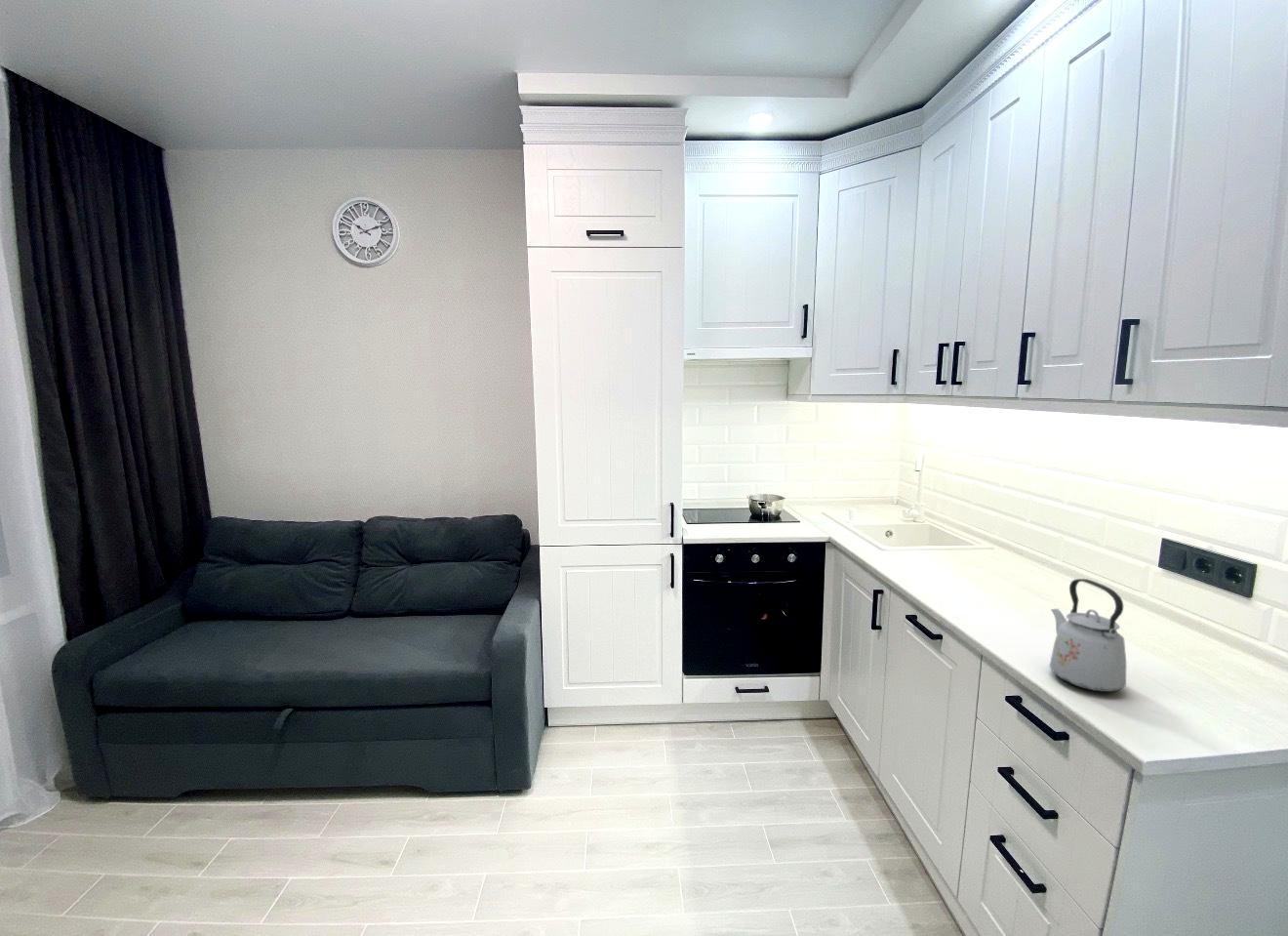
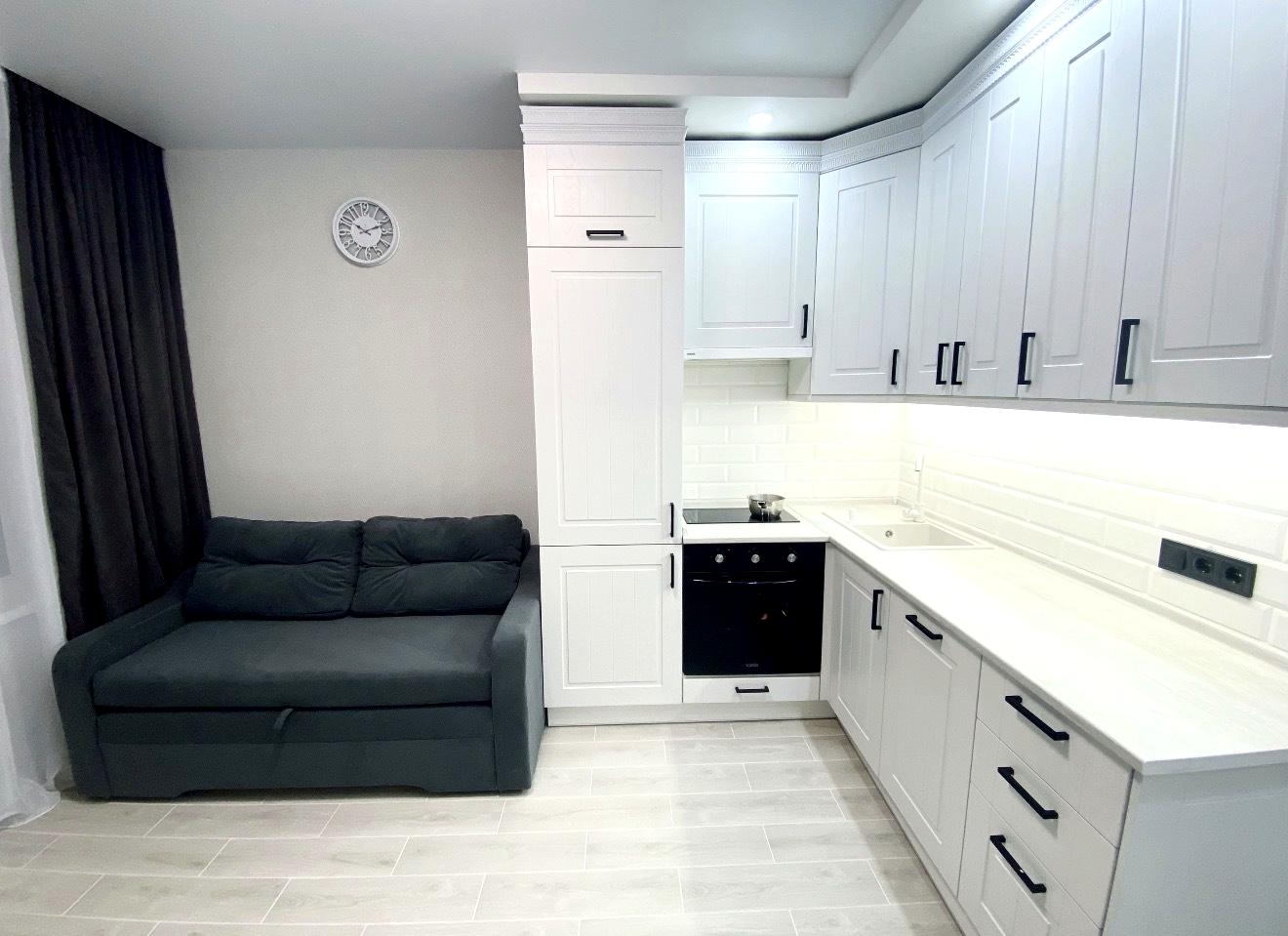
- kettle [1049,578,1127,693]
